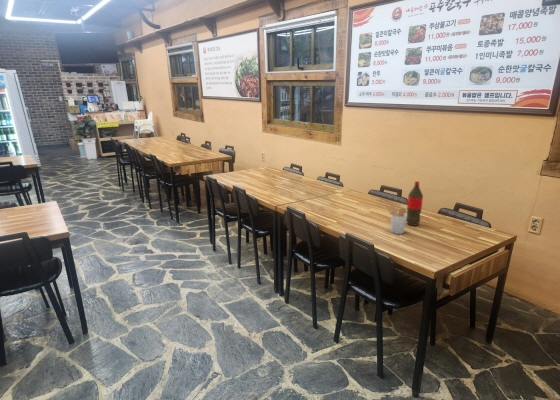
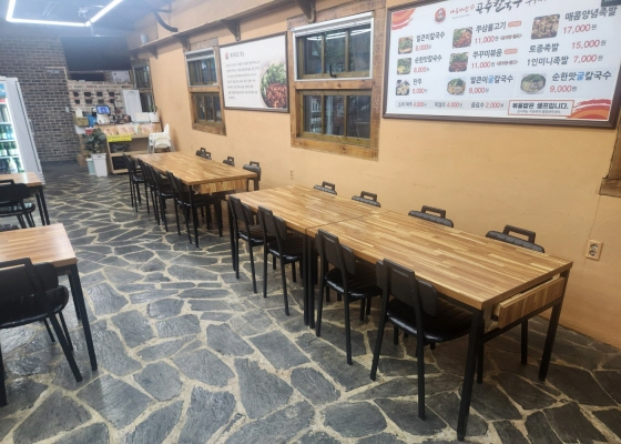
- bottle [406,180,424,227]
- utensil holder [384,204,407,235]
